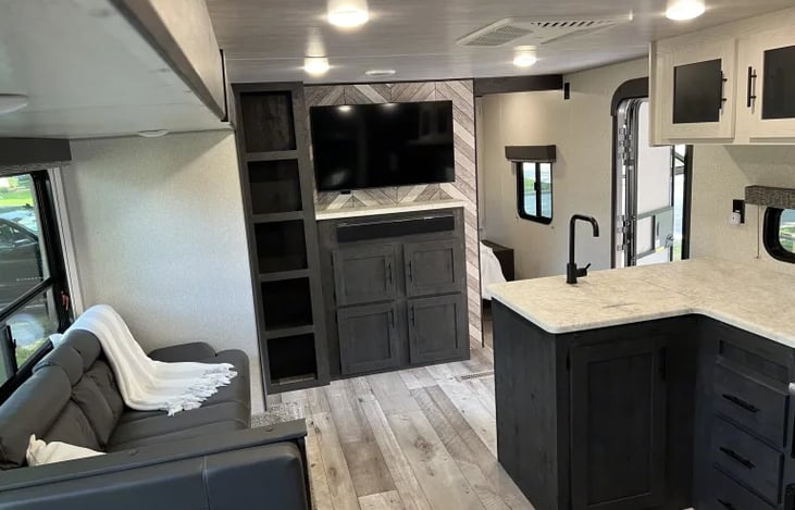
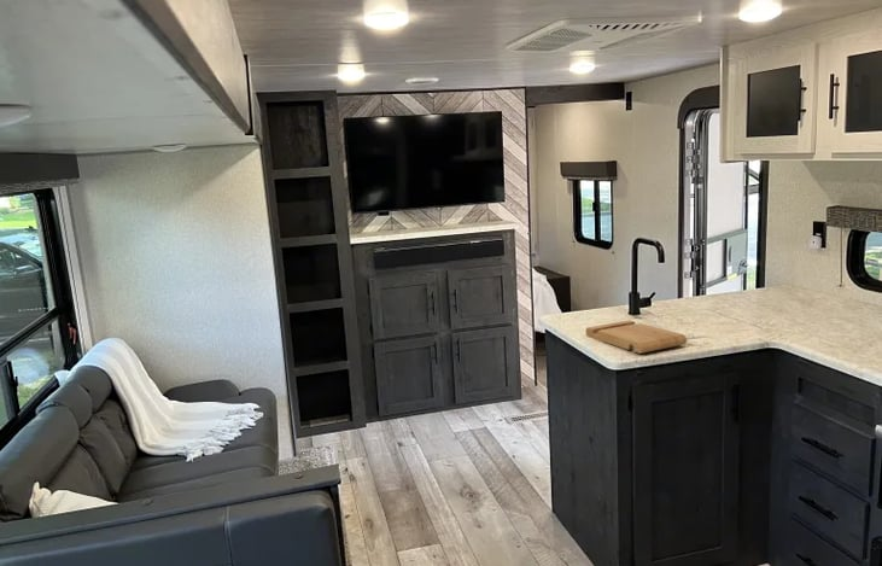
+ cutting board [584,319,688,355]
